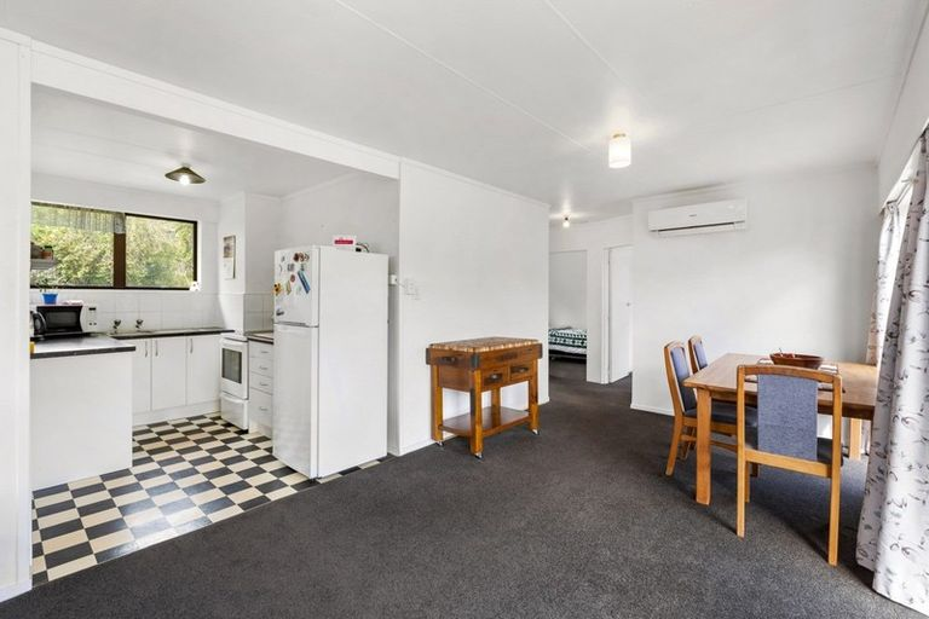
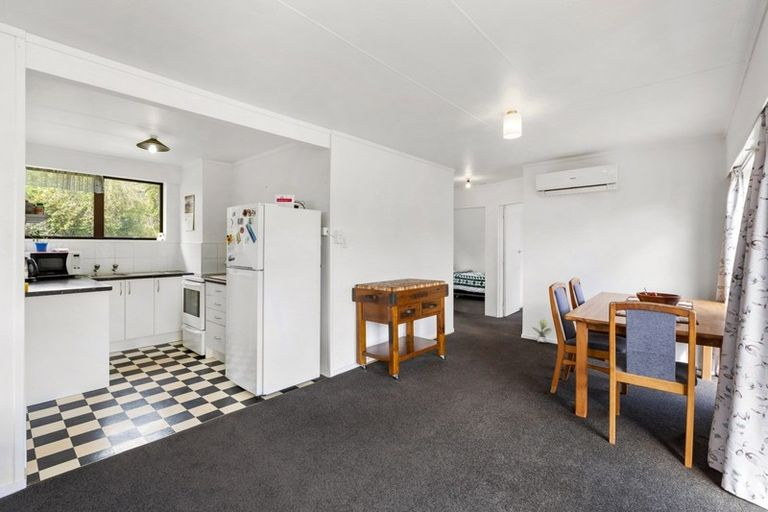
+ potted plant [531,318,552,344]
